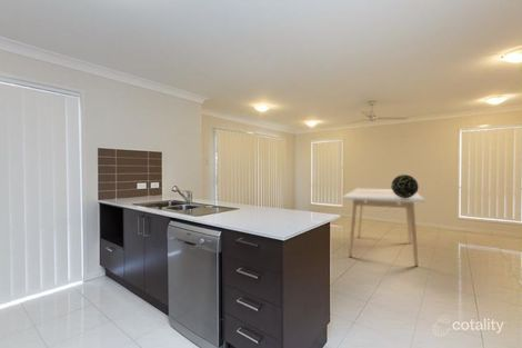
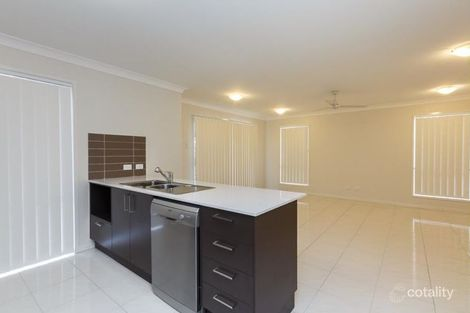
- dining table [341,187,426,267]
- decorative globe [390,173,420,199]
